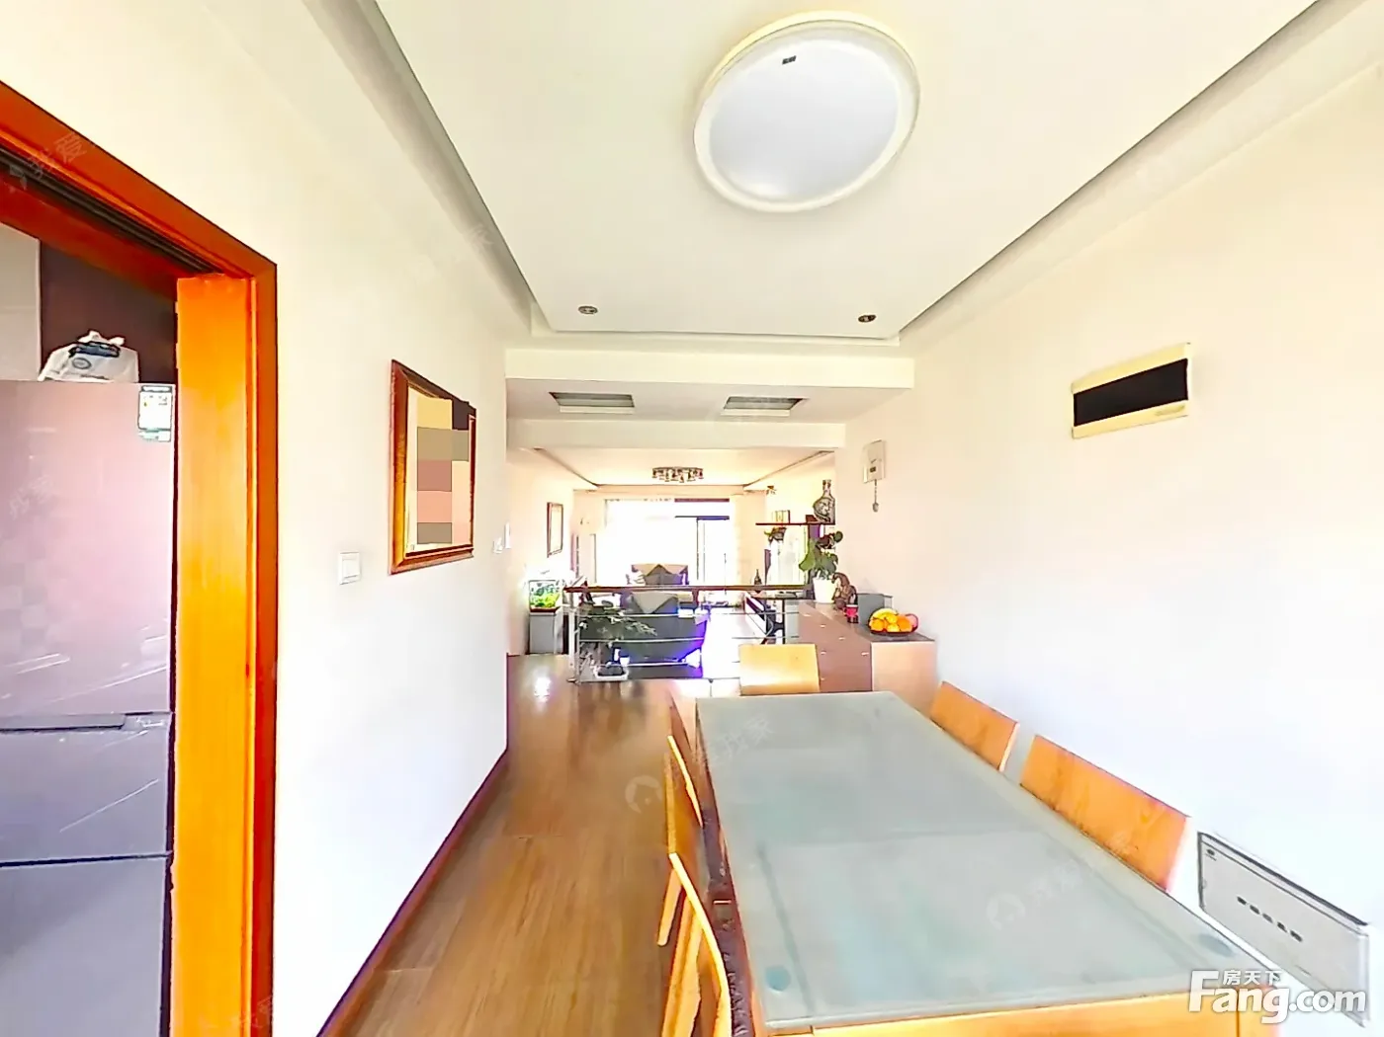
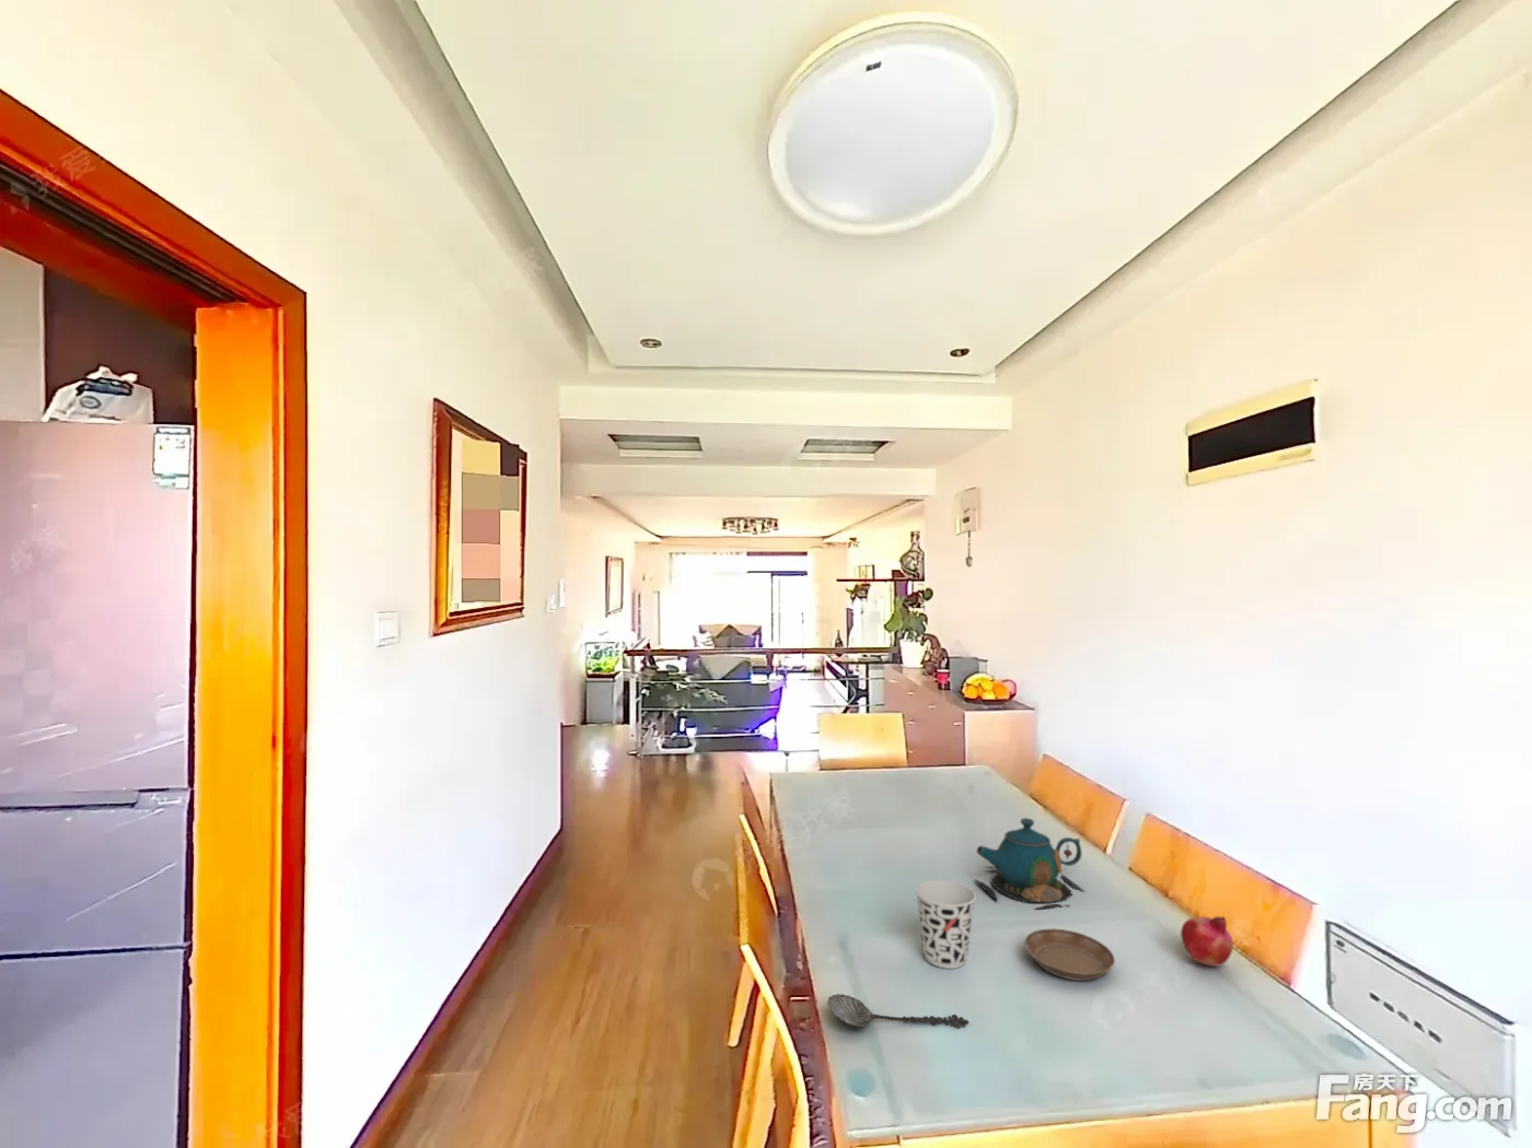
+ teapot [972,816,1087,910]
+ fruit [1180,915,1234,967]
+ saucer [1023,929,1116,982]
+ spoon [826,992,970,1029]
+ cup [914,879,977,970]
